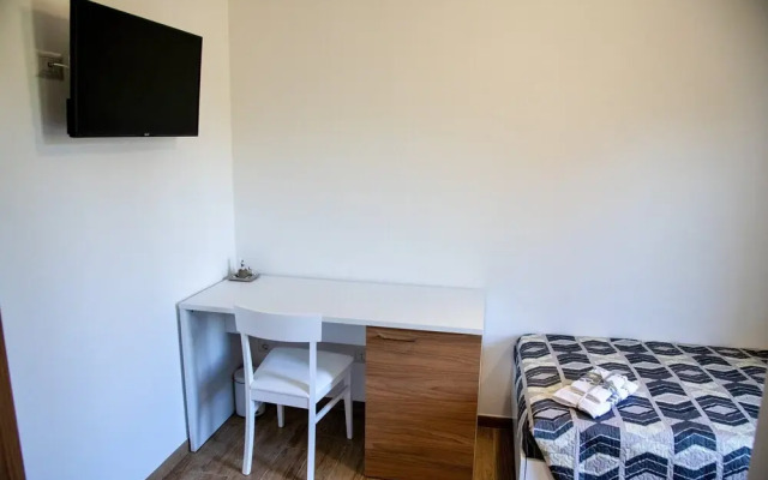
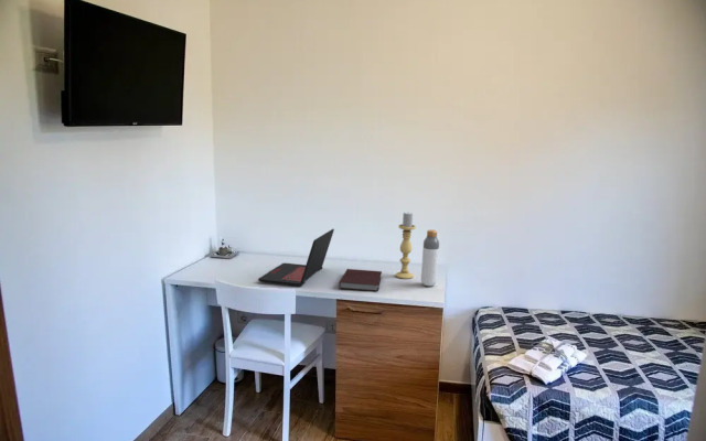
+ laptop [257,228,335,287]
+ candle holder [394,212,417,280]
+ bottle [420,228,440,287]
+ notebook [338,268,383,292]
